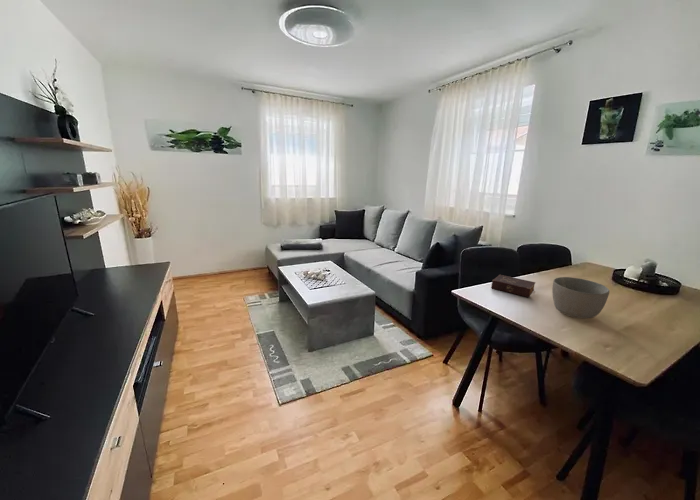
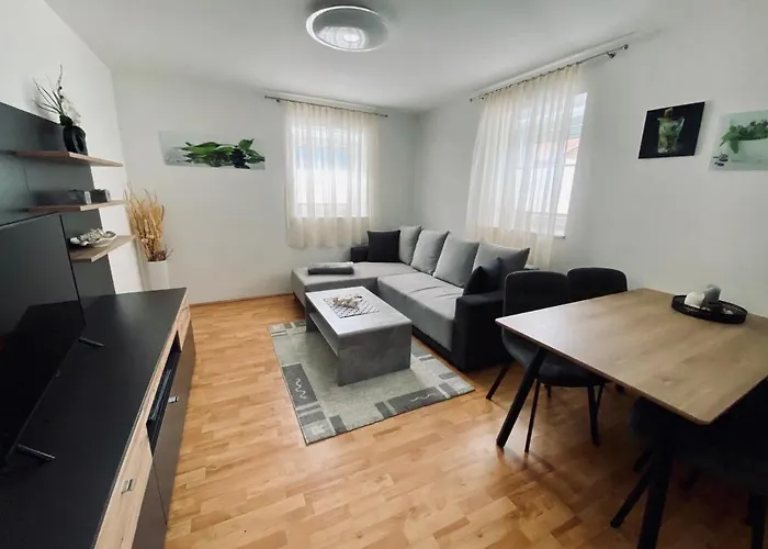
- book [491,274,536,298]
- bowl [551,276,611,319]
